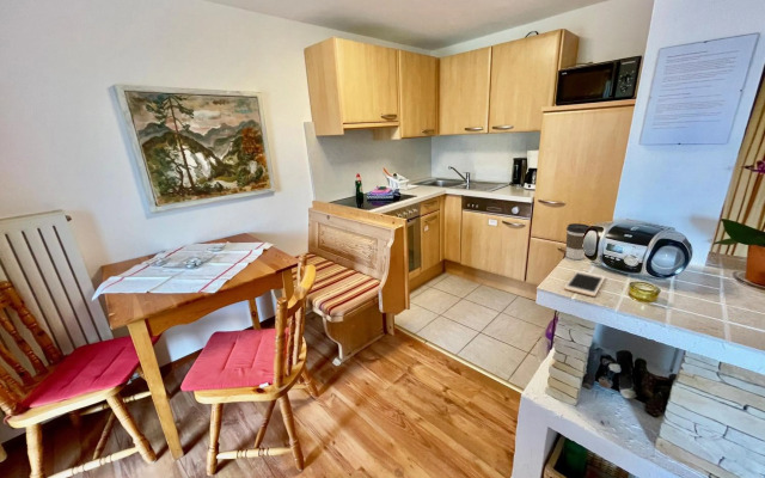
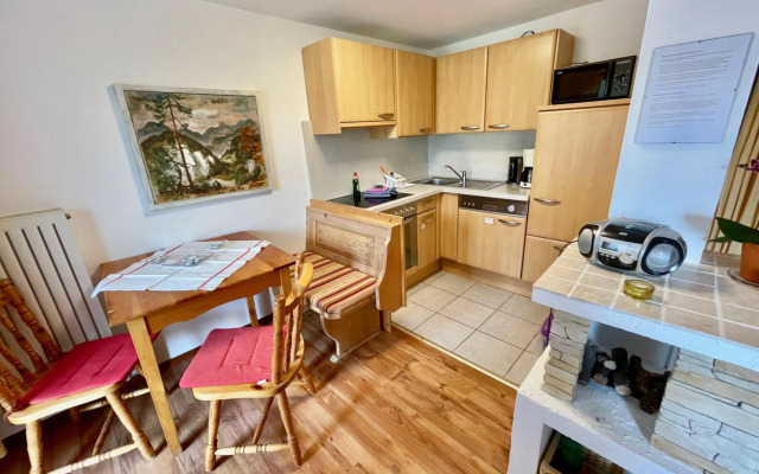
- coffee cup [565,222,592,261]
- cell phone [563,270,606,298]
